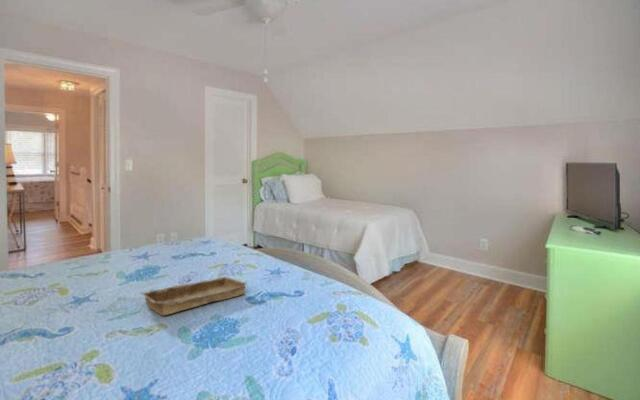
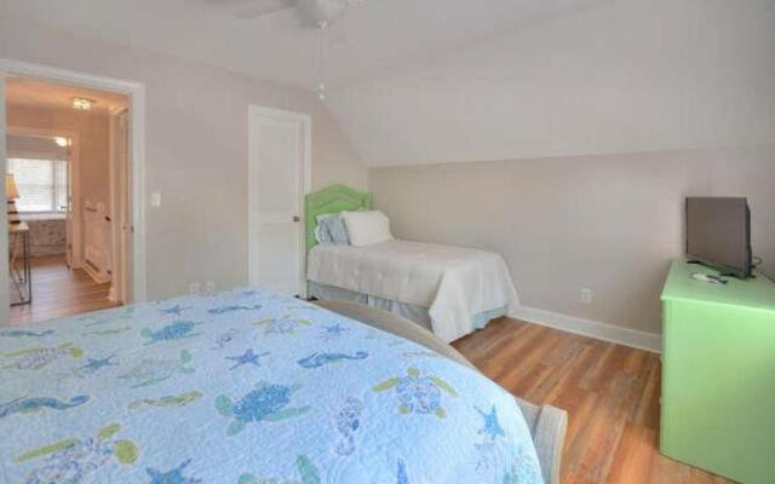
- tray [139,275,249,317]
